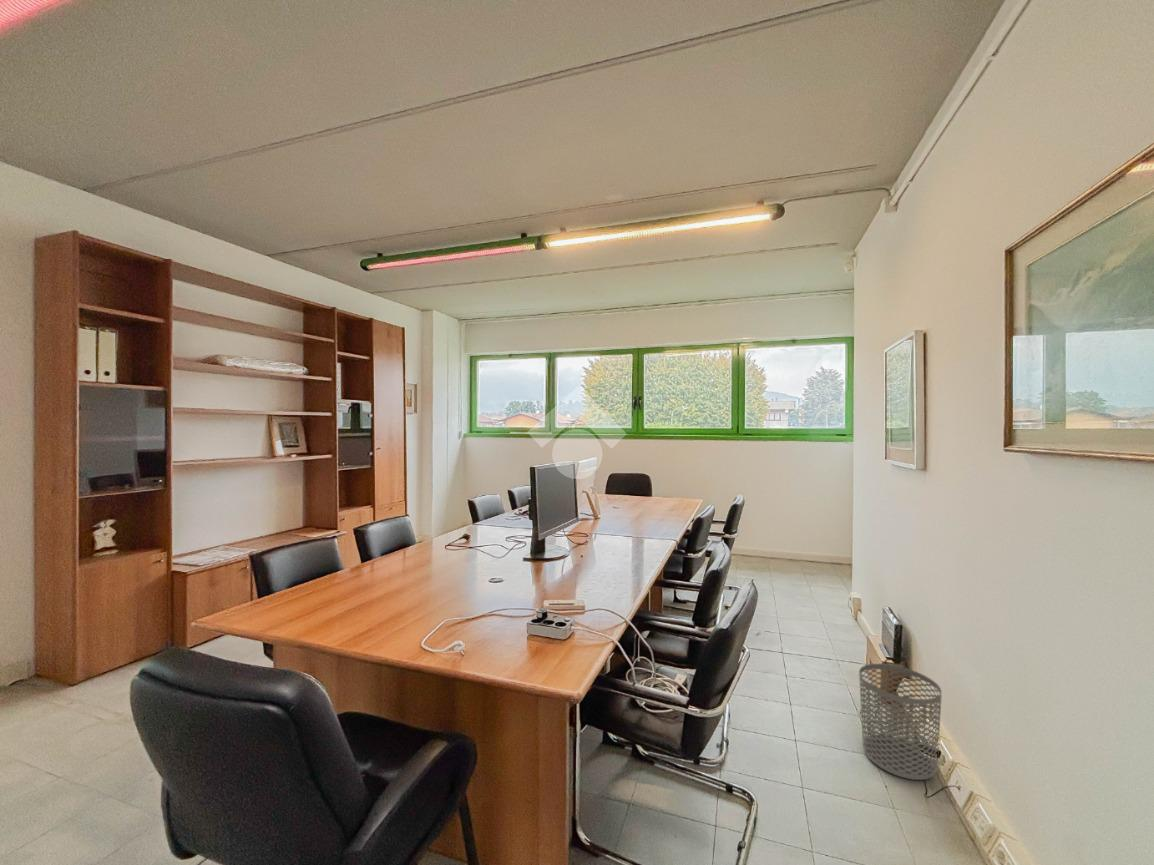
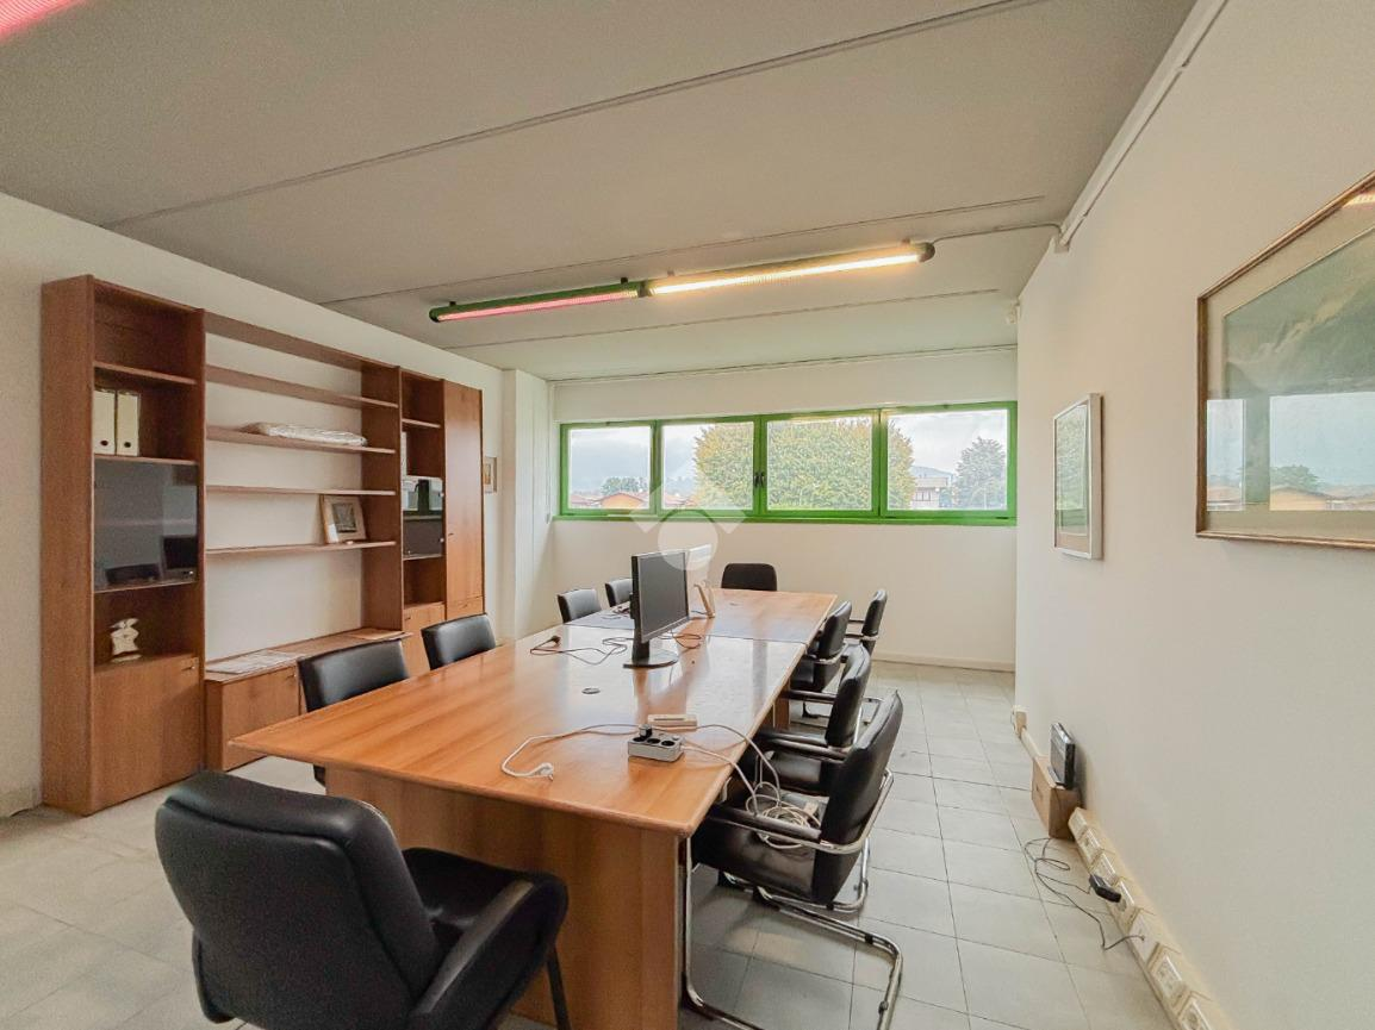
- waste bin [858,663,943,781]
